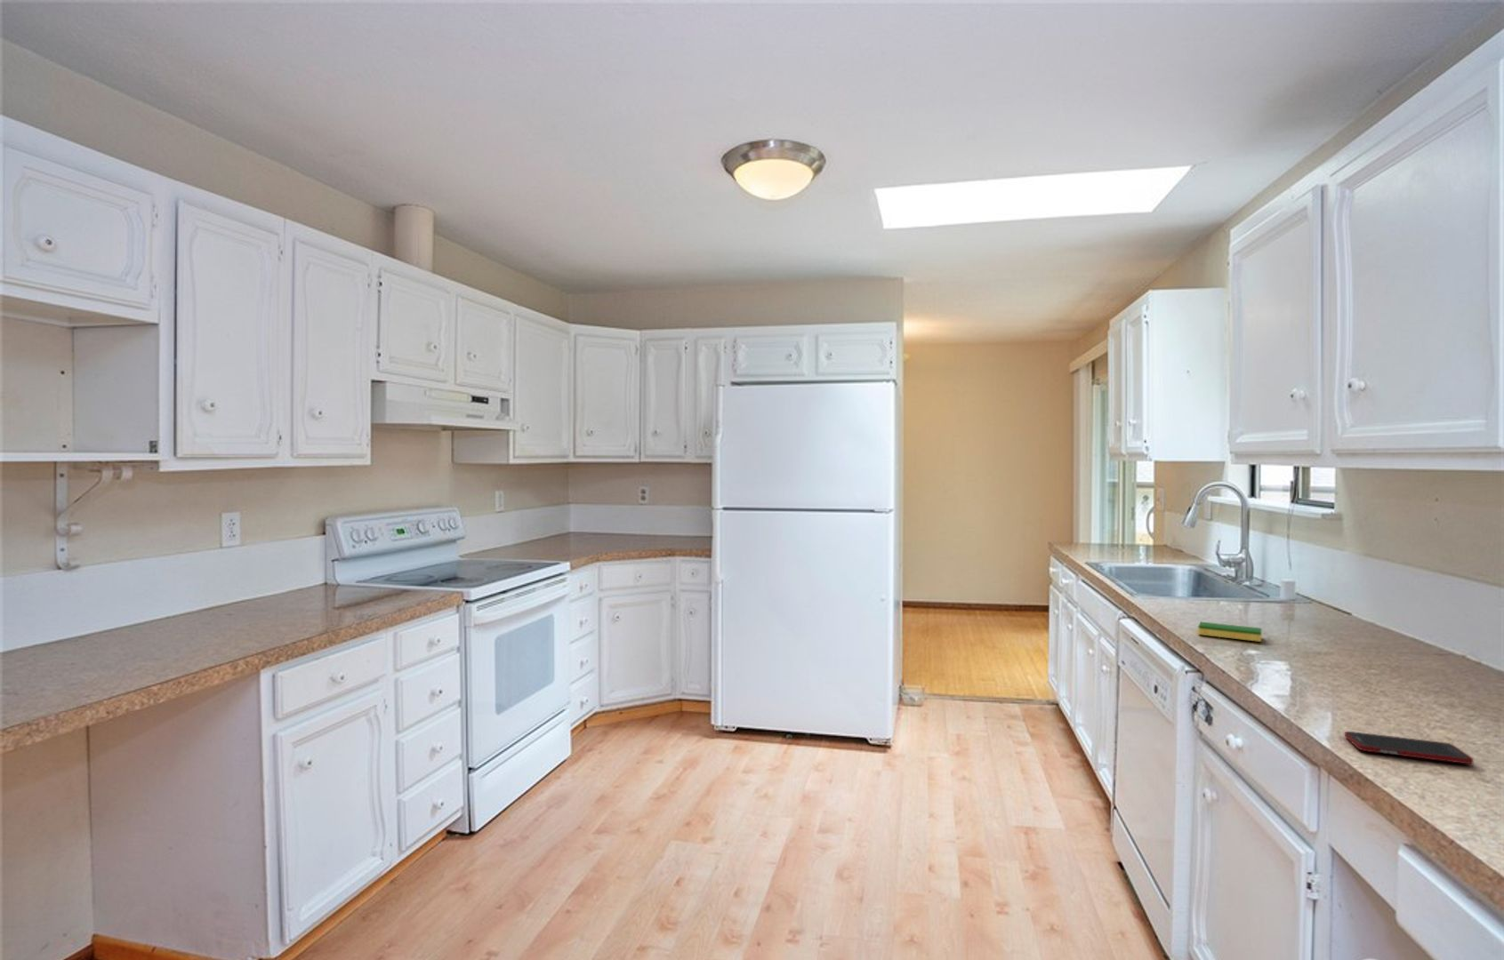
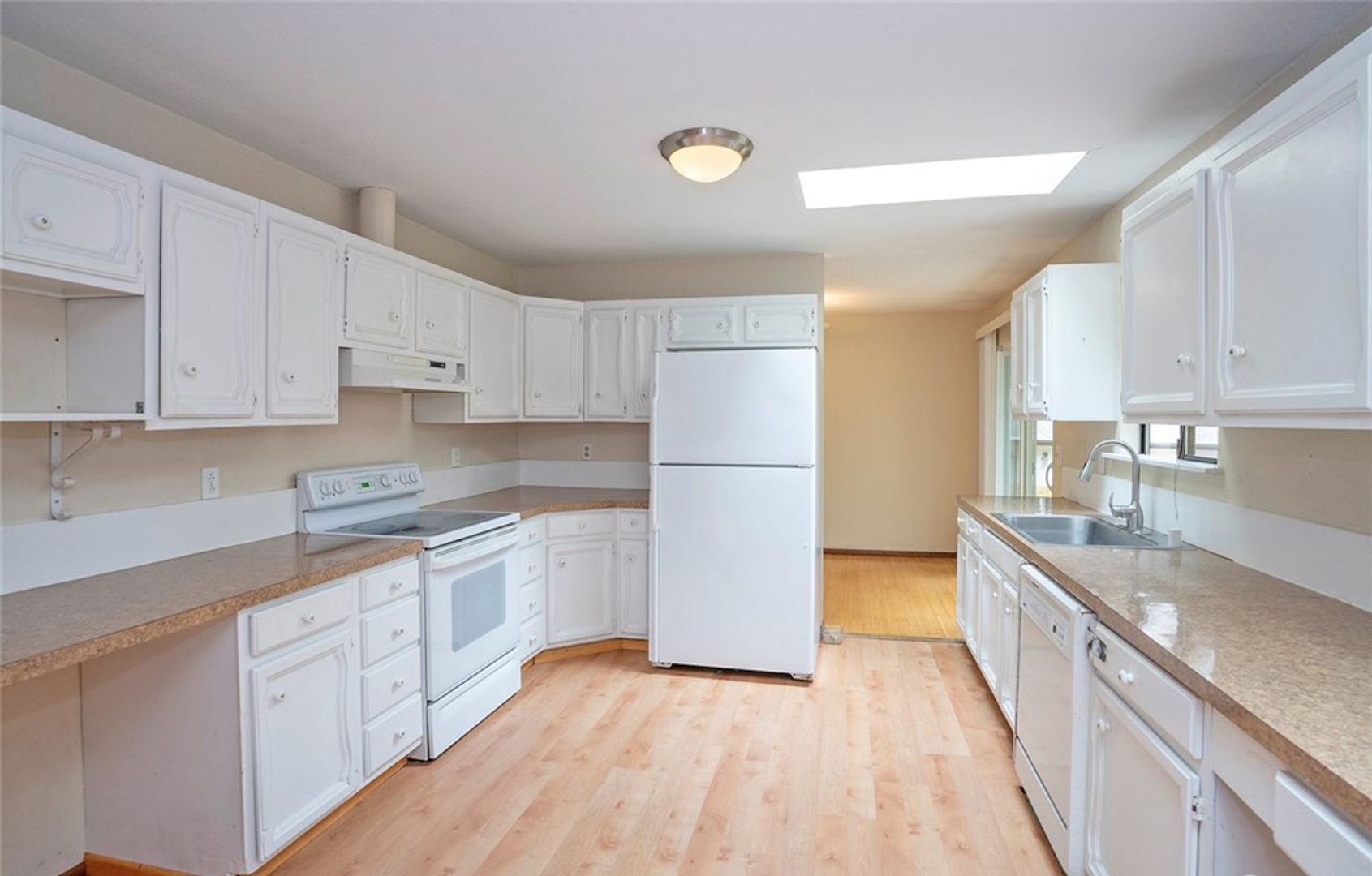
- dish sponge [1197,621,1263,642]
- cell phone [1344,731,1473,765]
